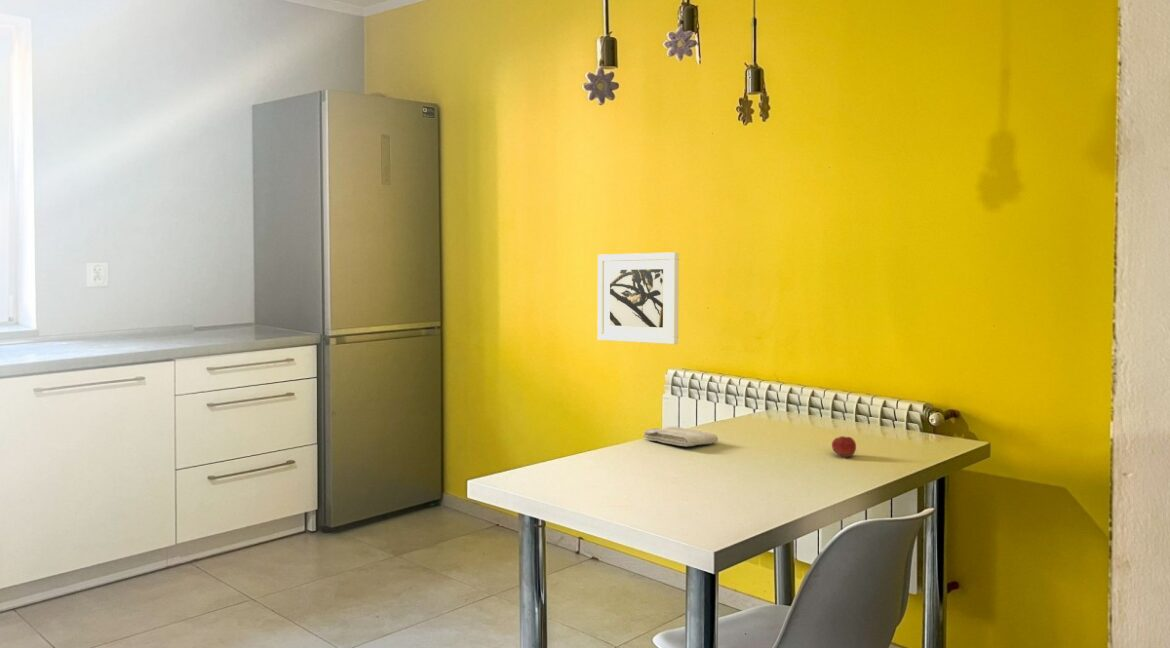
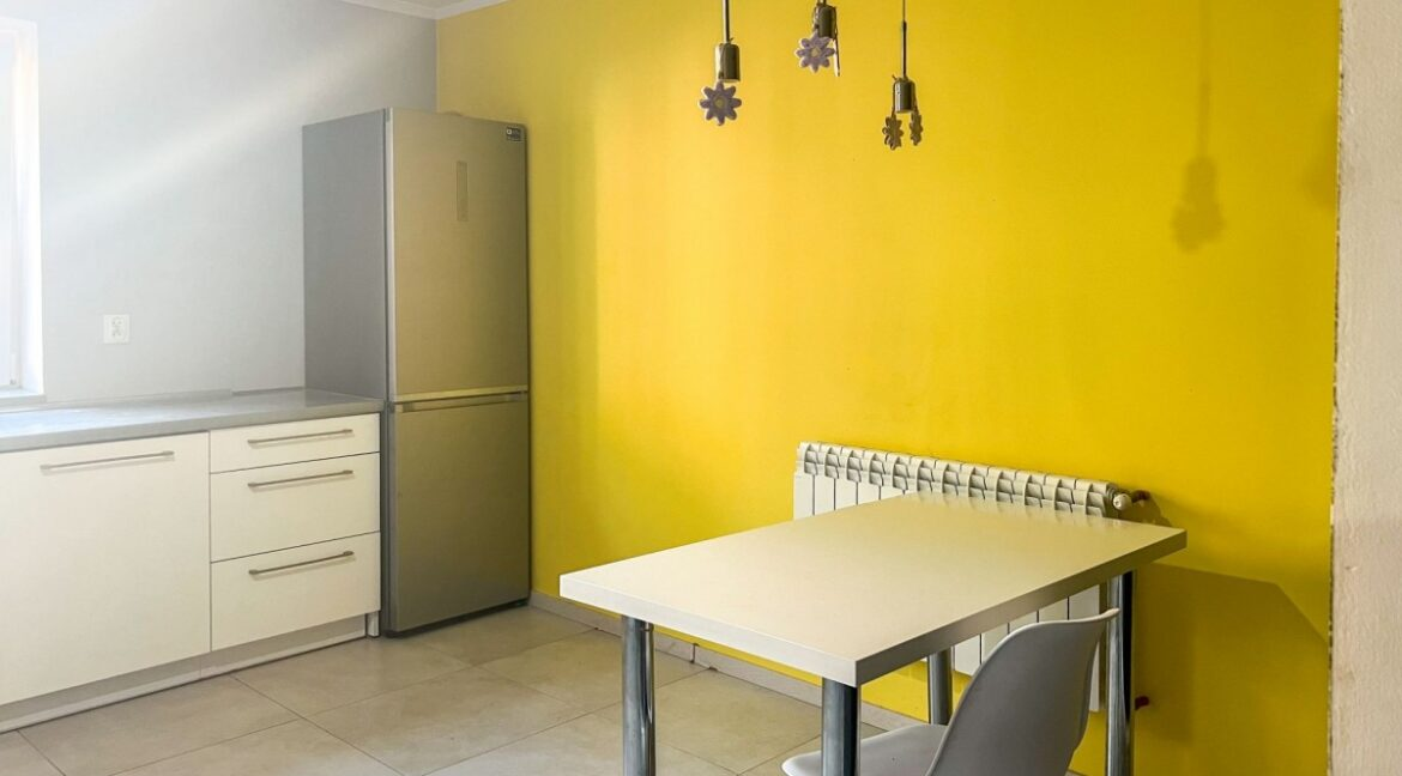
- fruit [831,435,857,458]
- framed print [597,251,680,345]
- washcloth [642,426,719,447]
